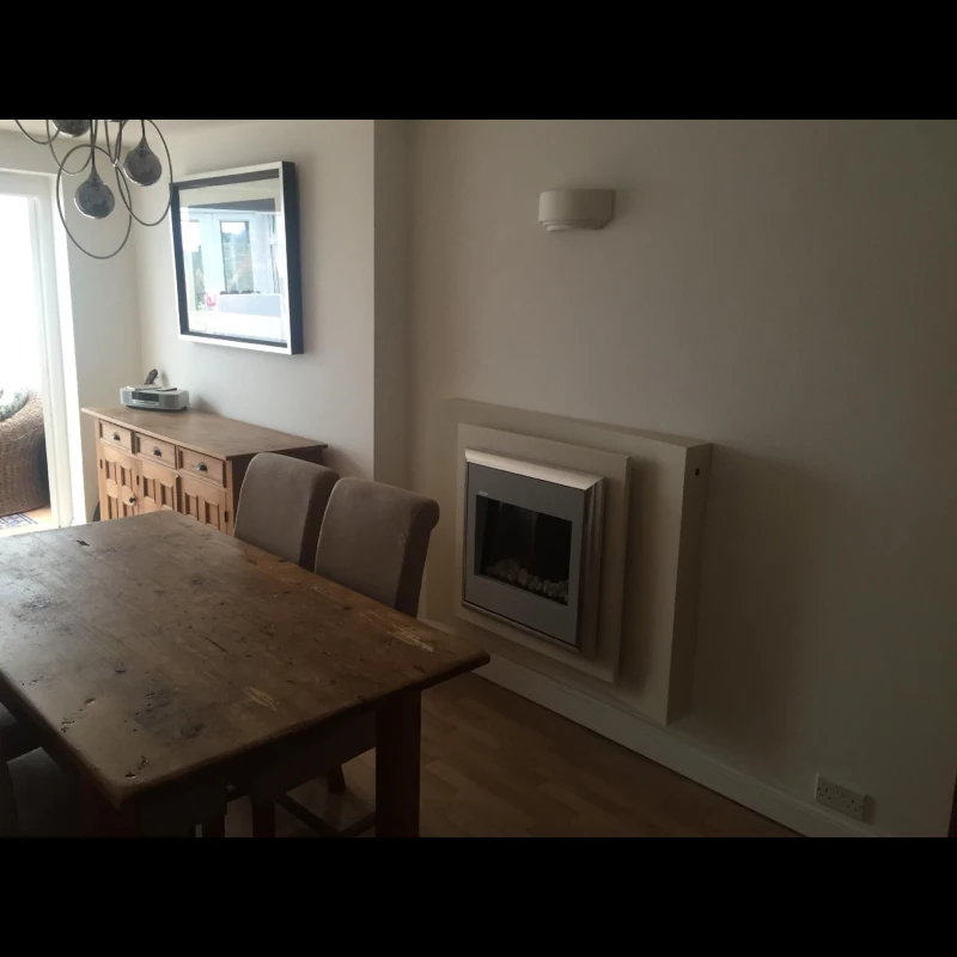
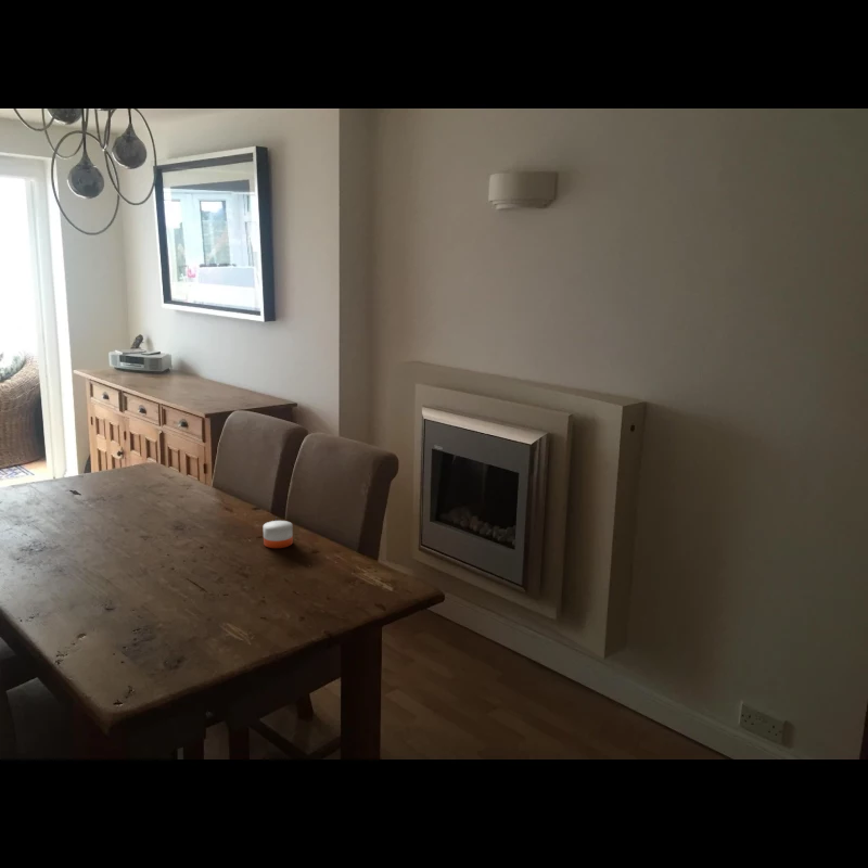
+ candle [263,518,294,549]
